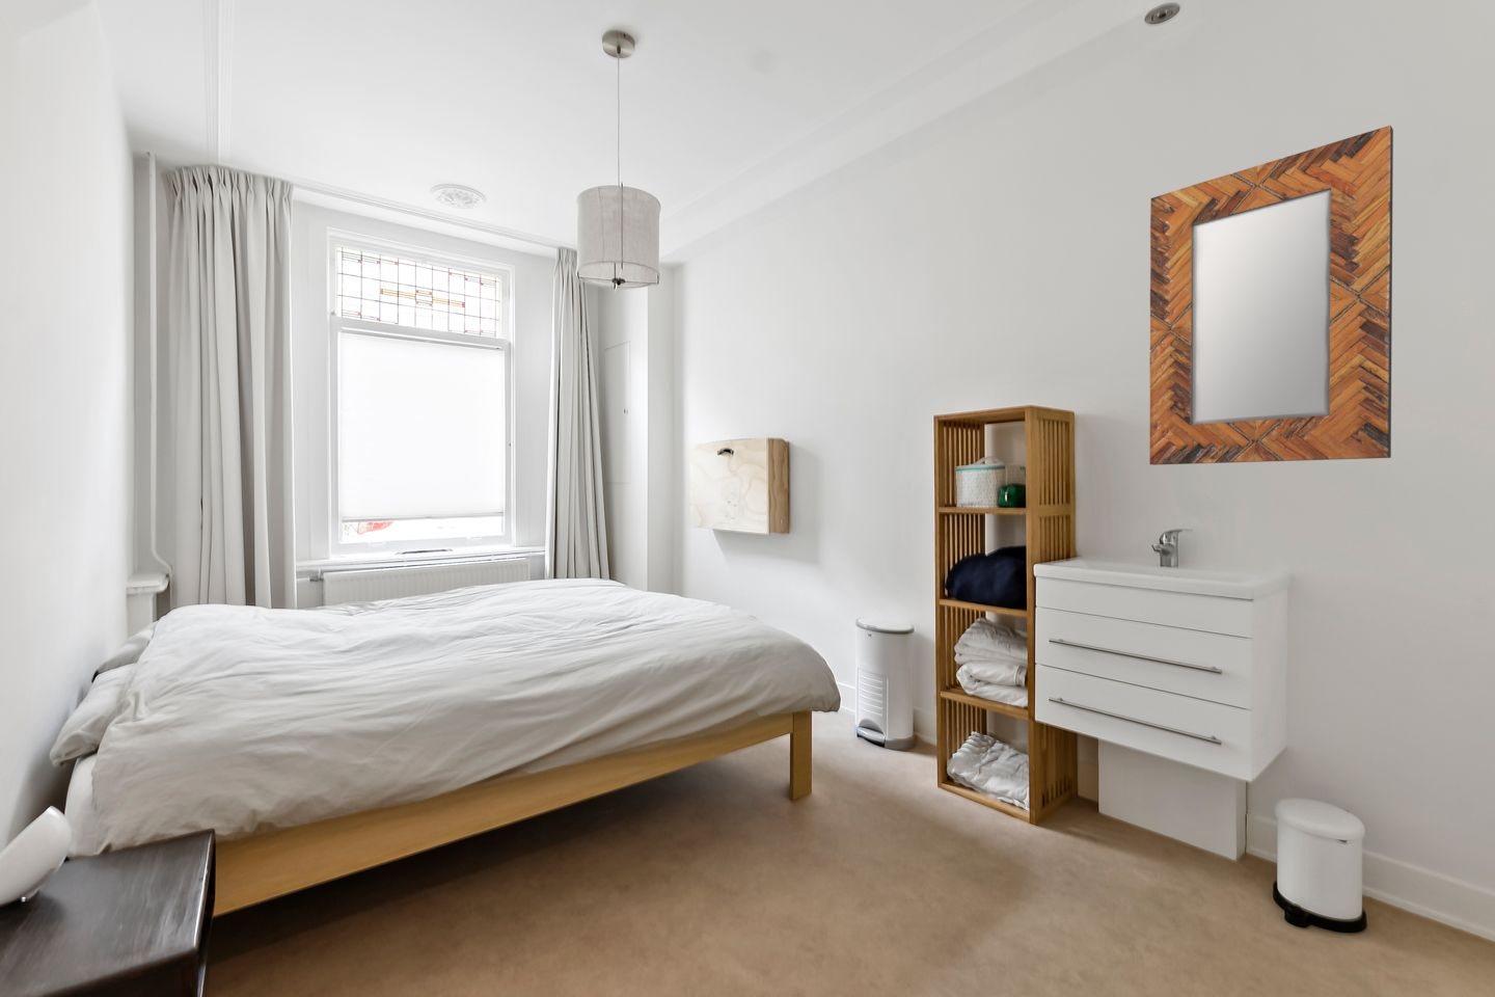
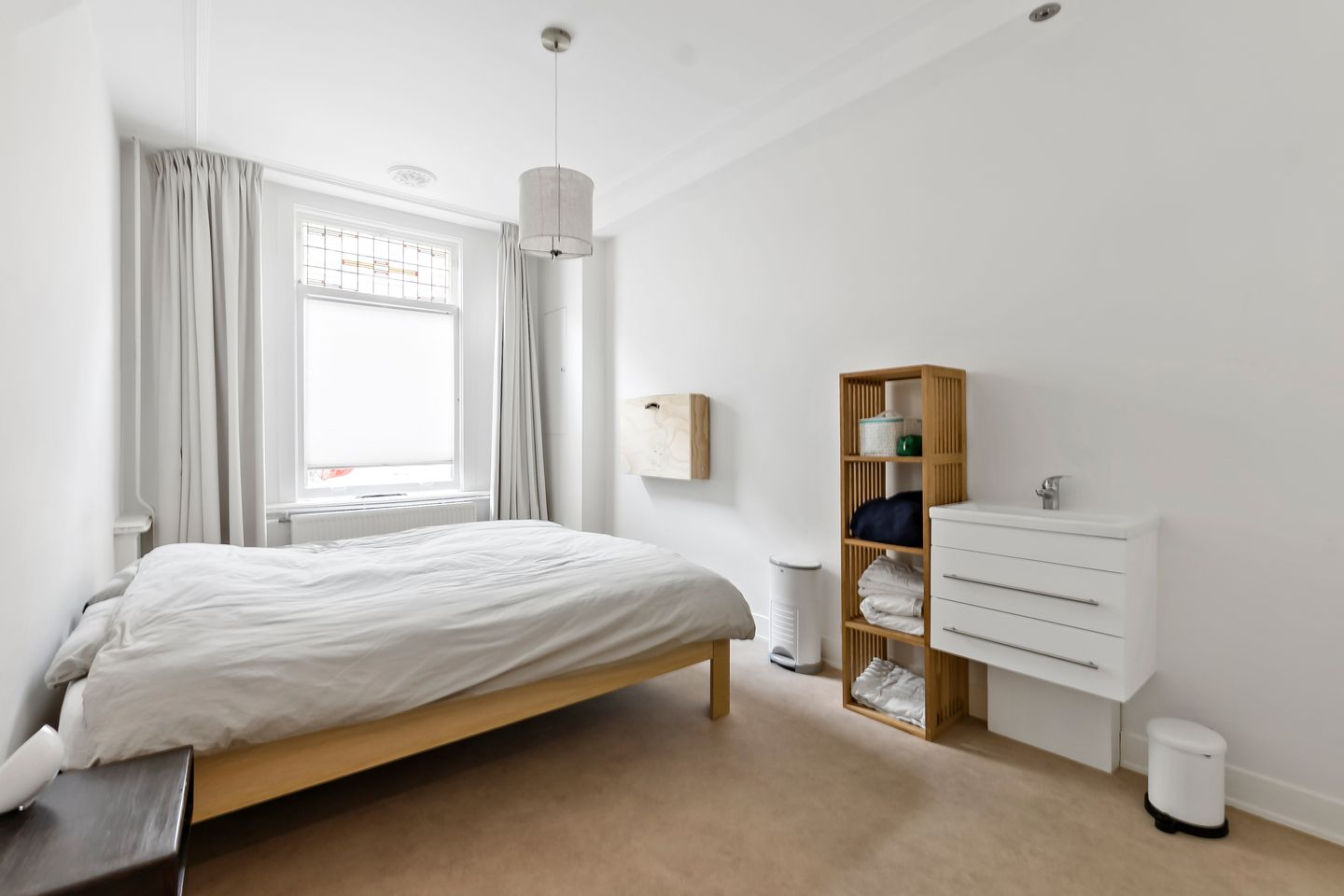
- home mirror [1149,125,1394,466]
